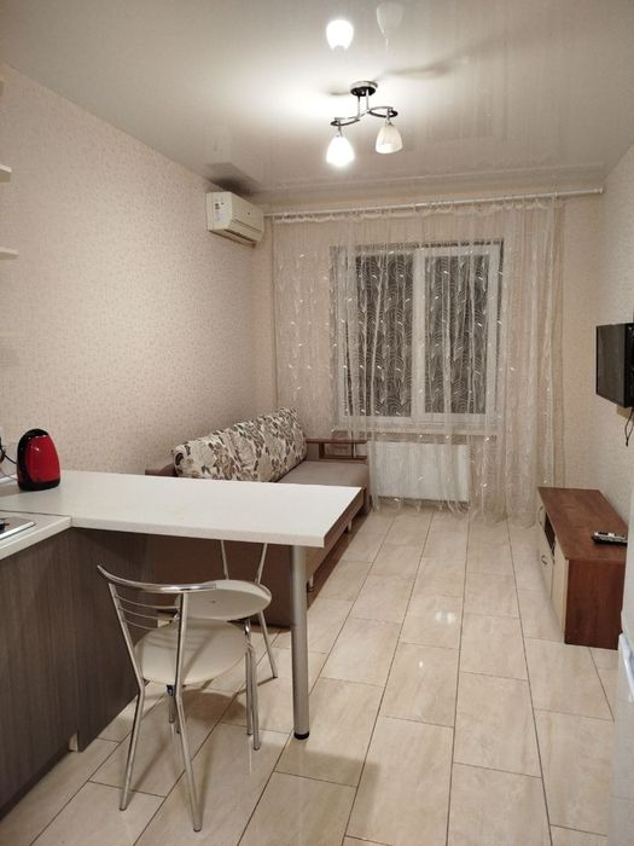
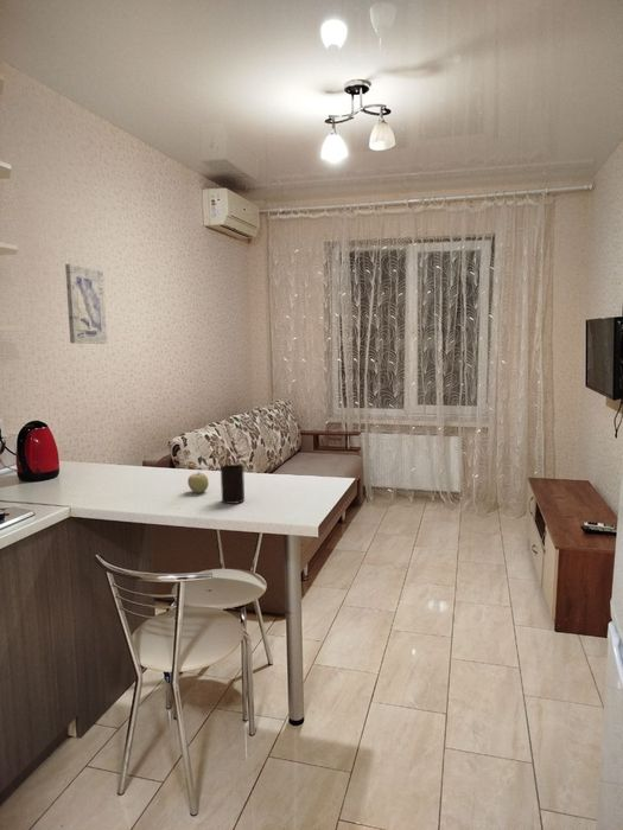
+ cup [220,464,246,505]
+ fruit [186,471,210,494]
+ wall art [64,263,108,345]
